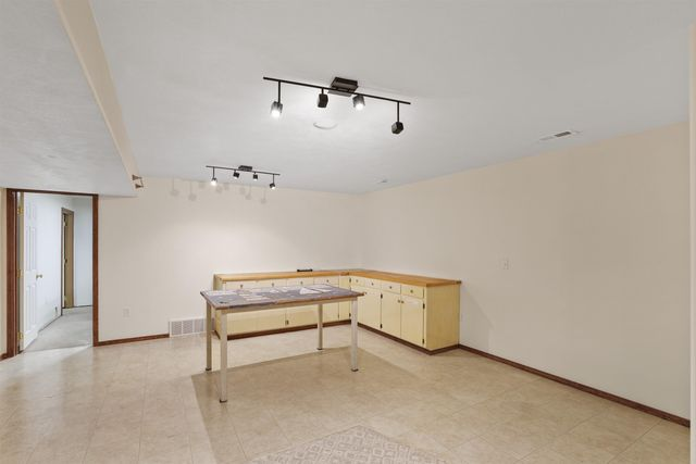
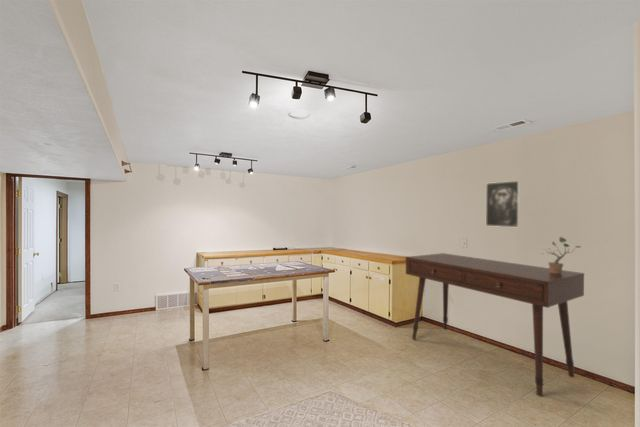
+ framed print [485,180,521,228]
+ desk [405,252,585,398]
+ potted plant [540,236,582,273]
